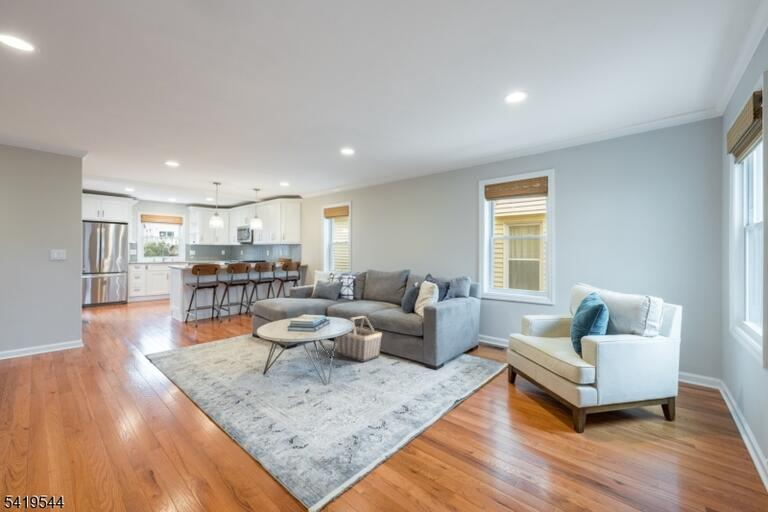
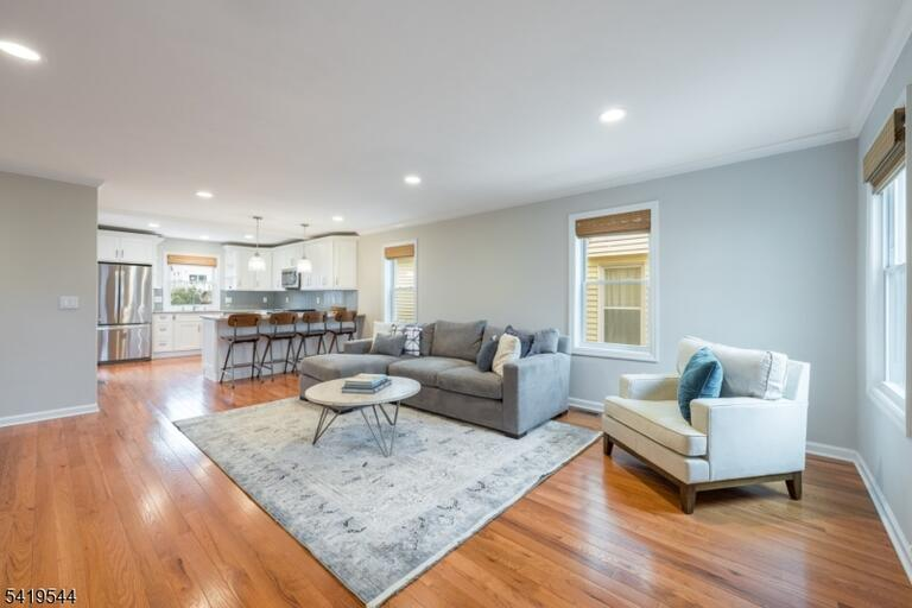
- basket [335,315,383,363]
